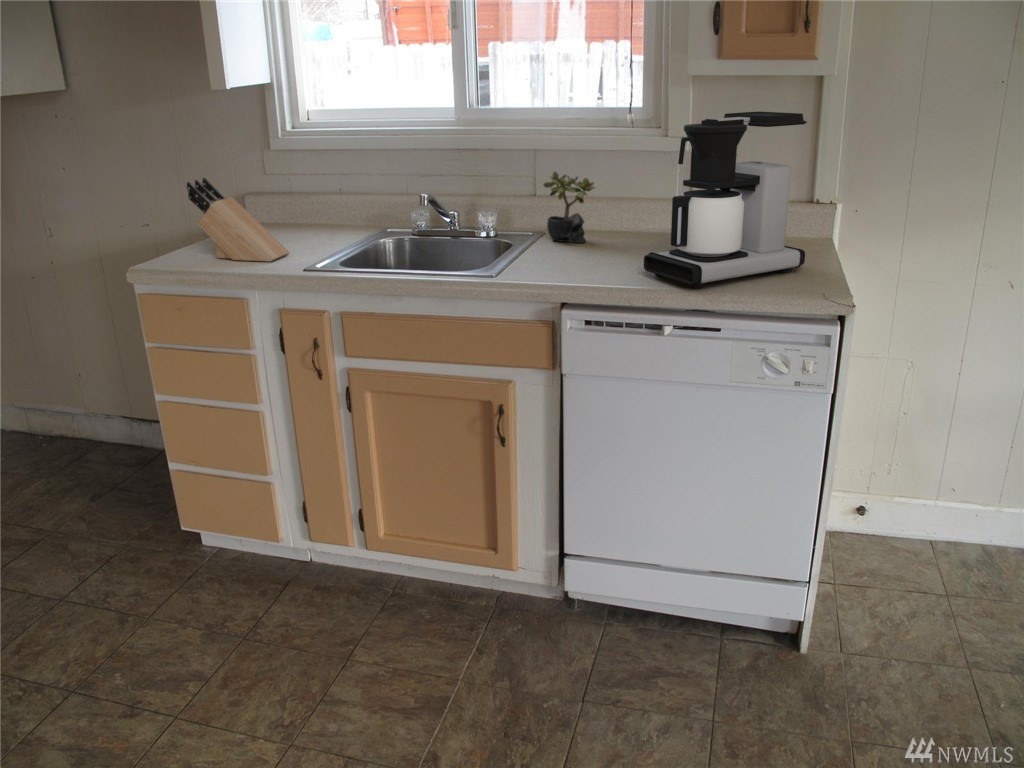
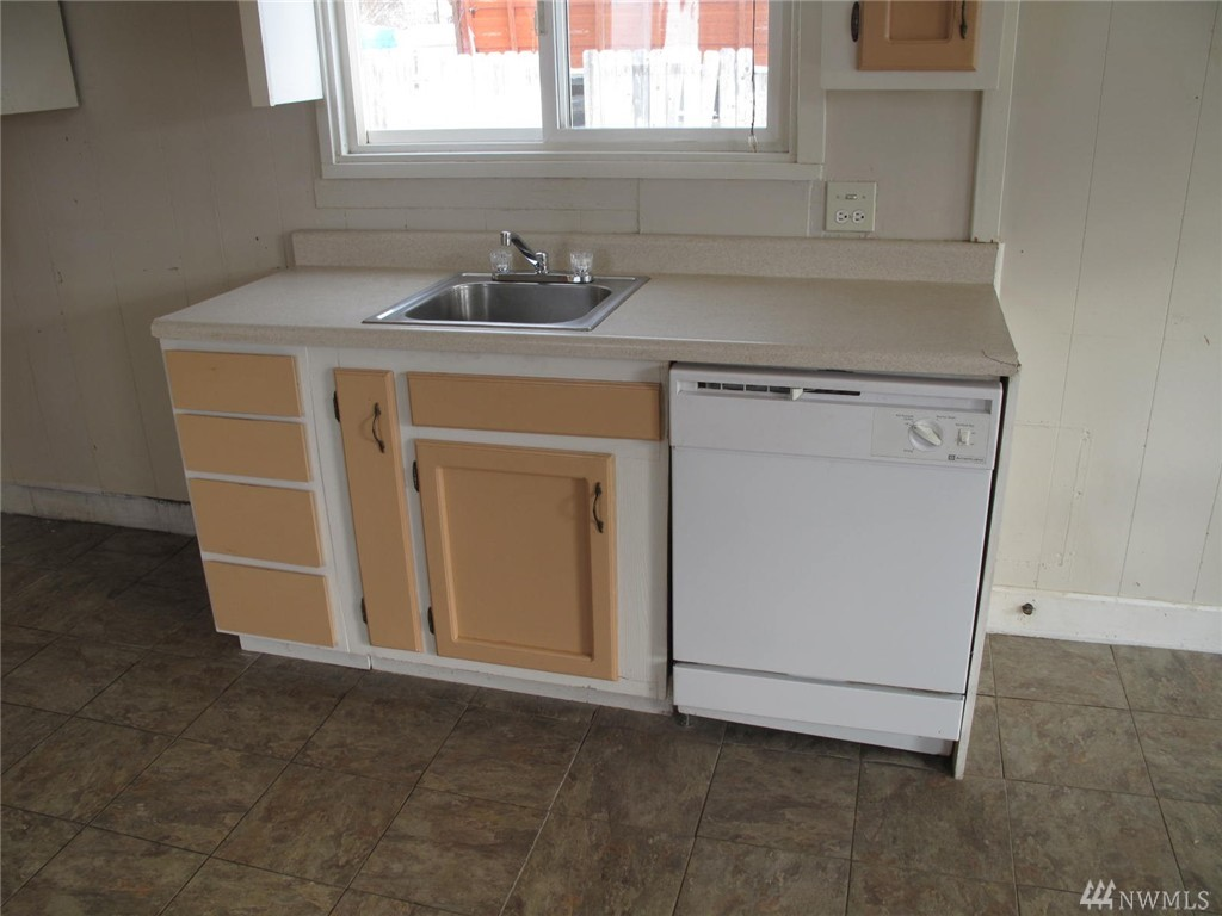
- succulent plant [542,170,596,244]
- coffee maker [643,111,808,289]
- knife block [186,177,290,263]
